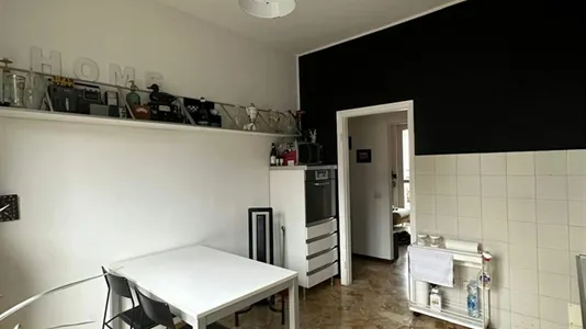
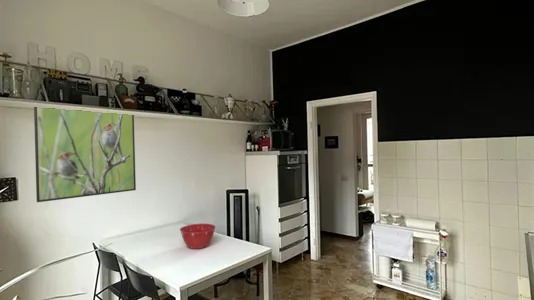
+ mixing bowl [179,223,216,250]
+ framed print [33,106,137,203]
